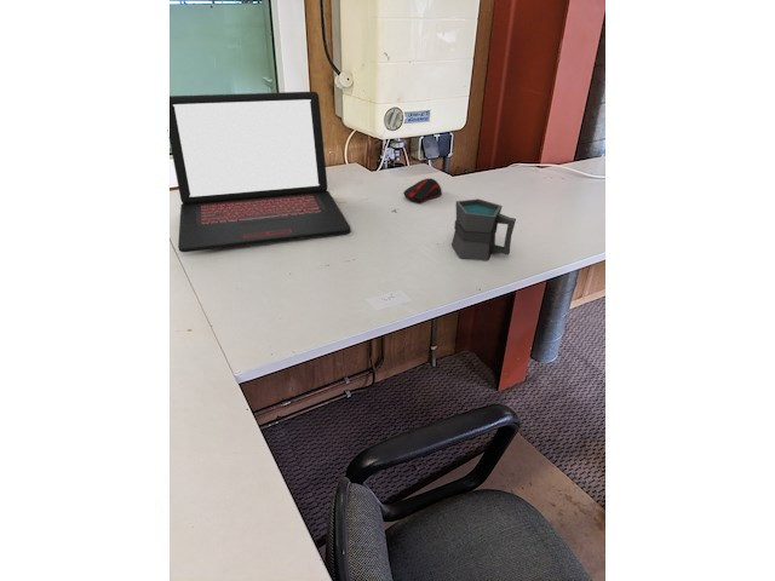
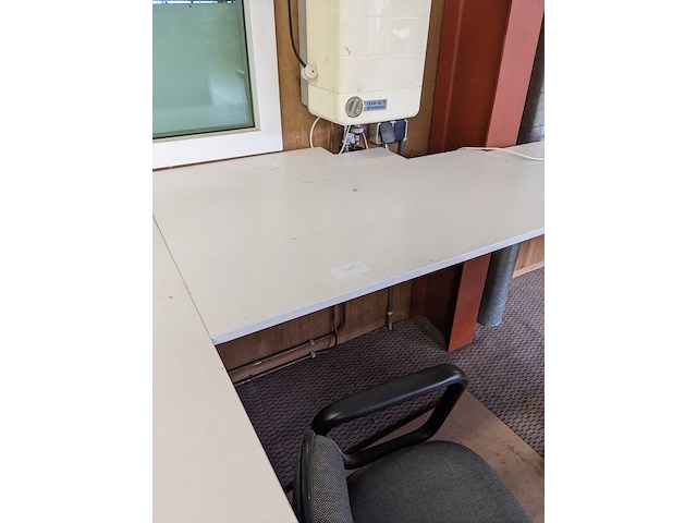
- computer mouse [402,177,443,203]
- laptop [168,91,351,253]
- mug [450,197,517,261]
